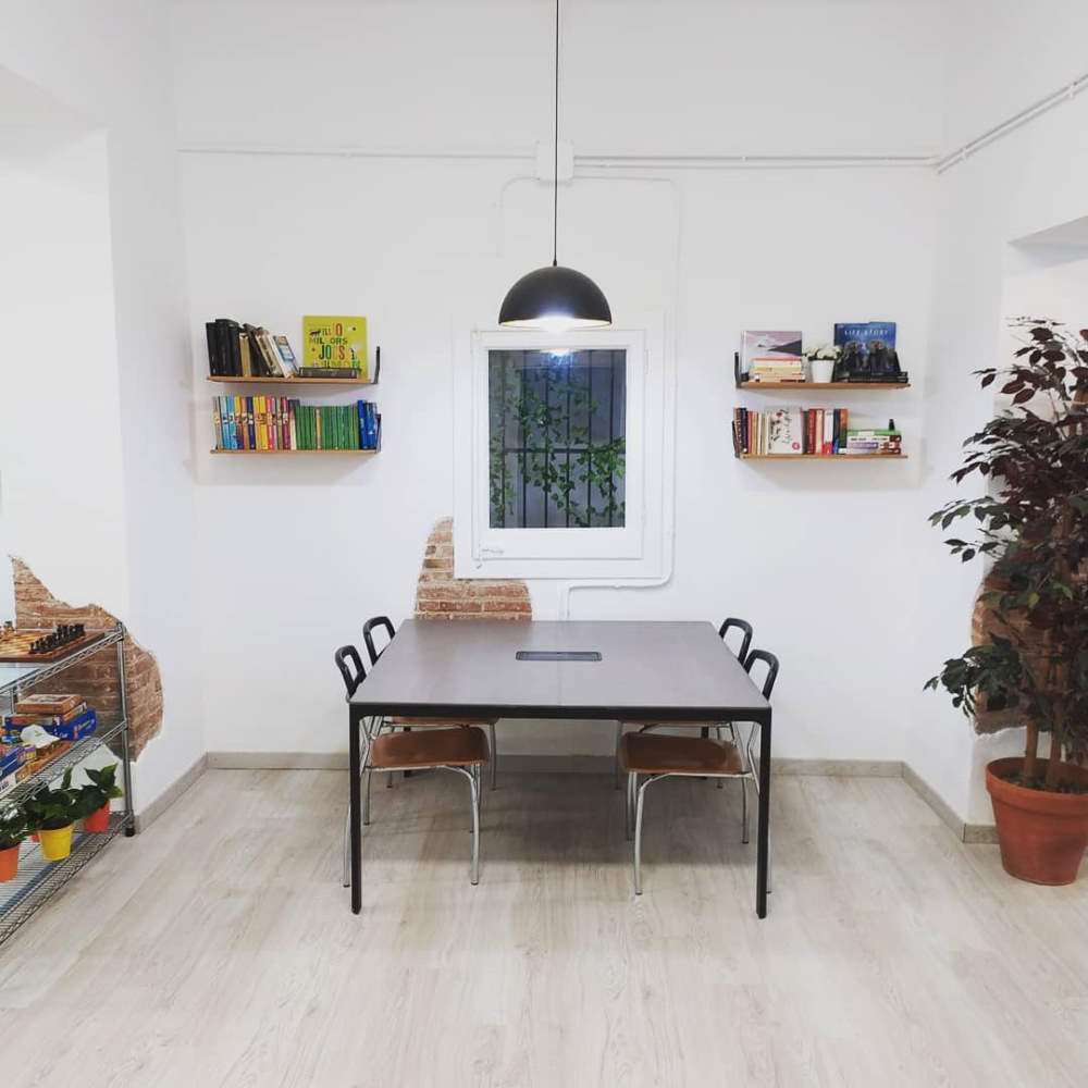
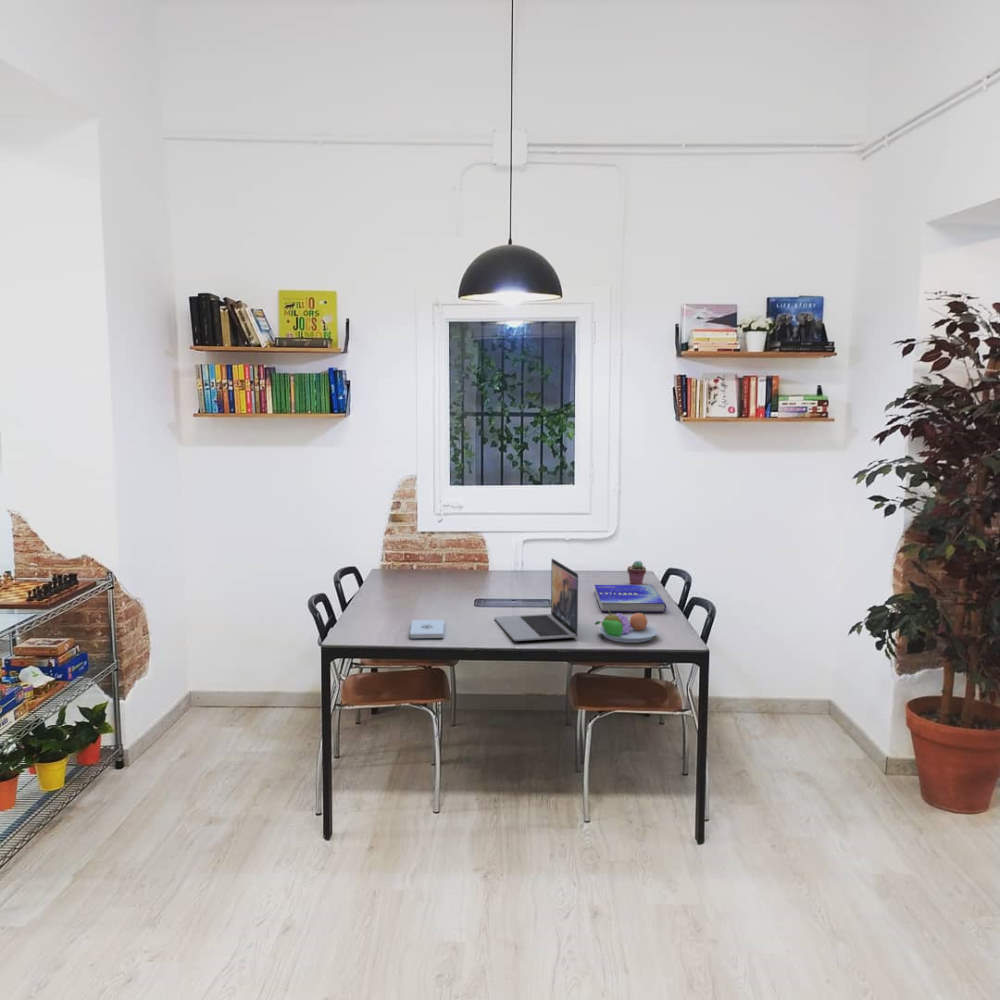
+ notepad [409,619,445,639]
+ book [594,584,667,613]
+ laptop [494,558,579,642]
+ potted succulent [626,560,647,585]
+ fruit bowl [594,610,659,644]
